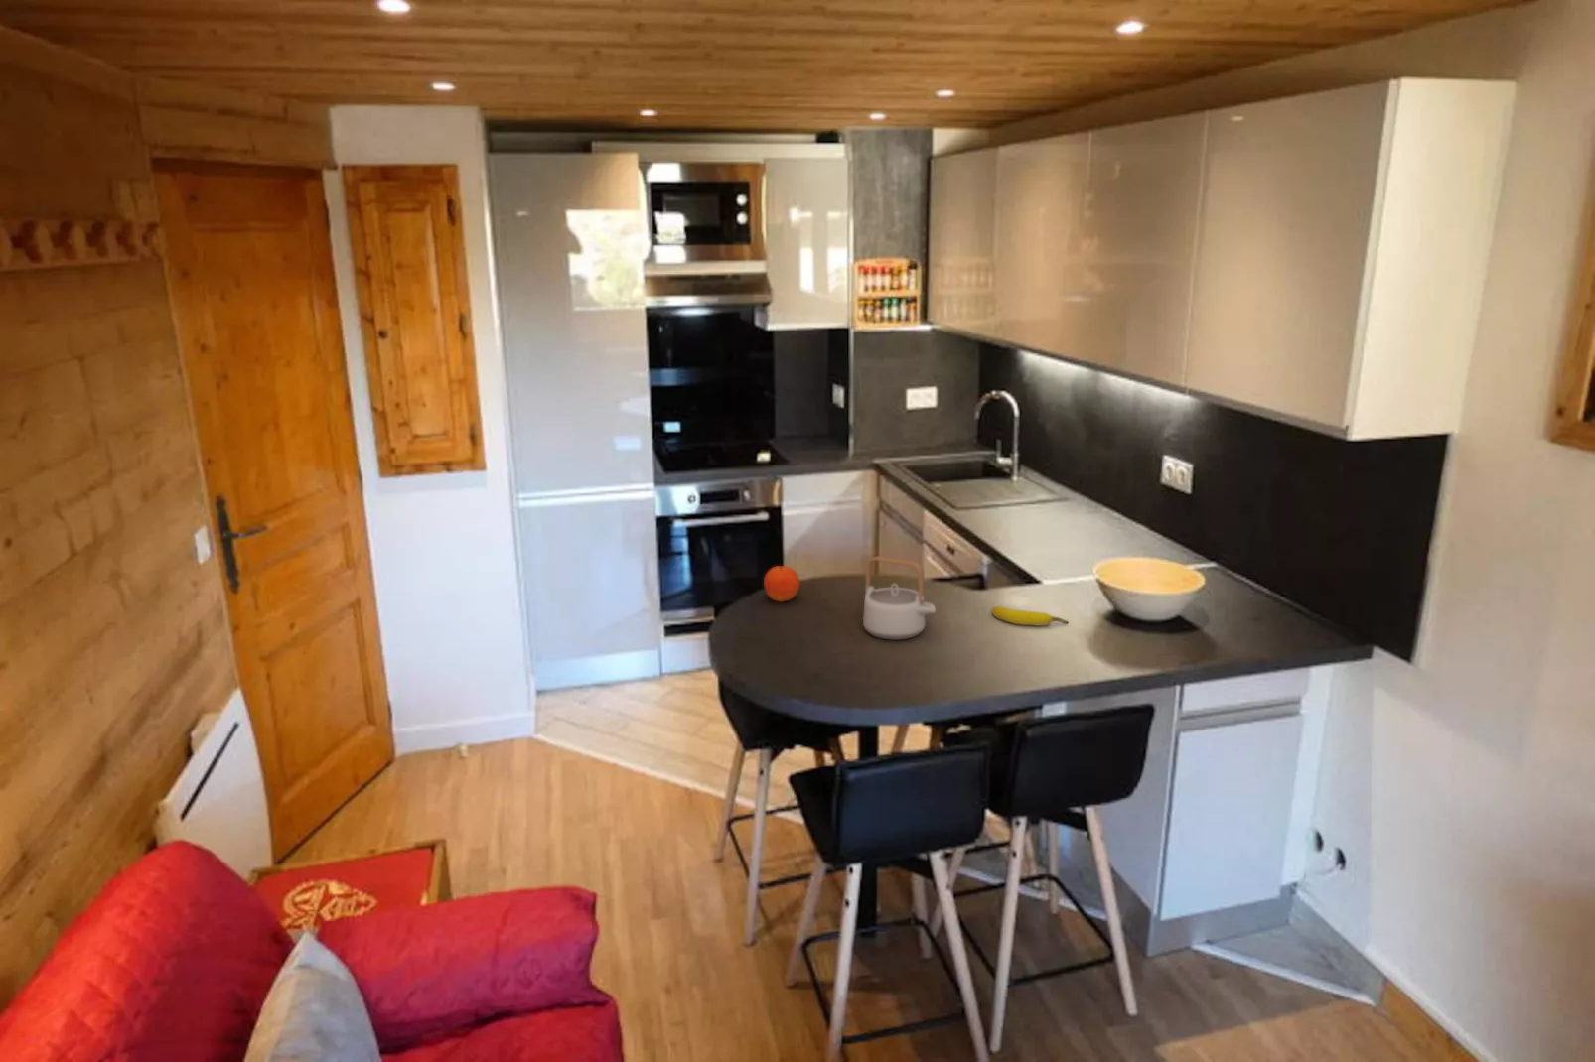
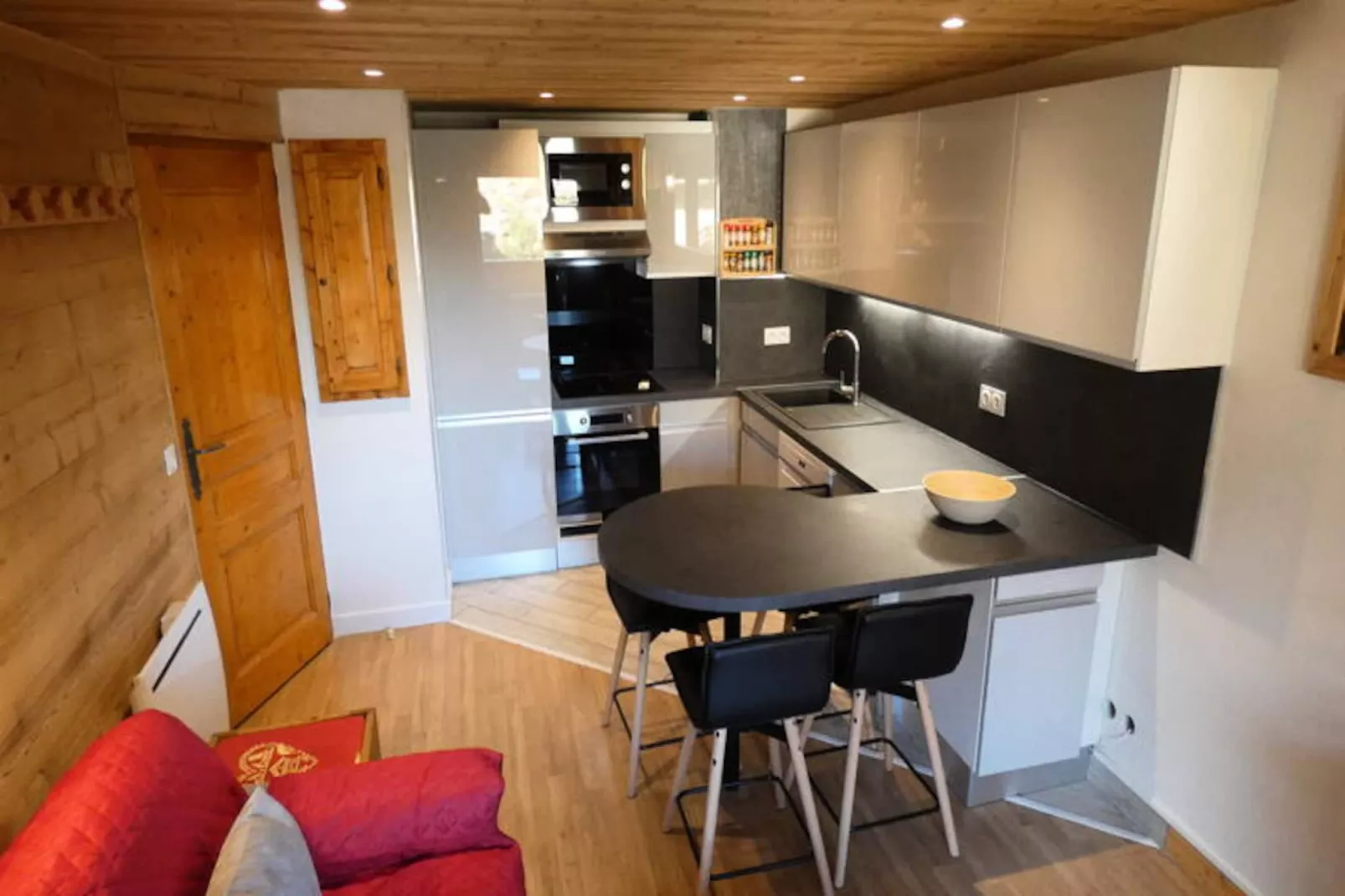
- fruit [763,564,800,603]
- banana [991,606,1070,626]
- teapot [862,555,937,641]
